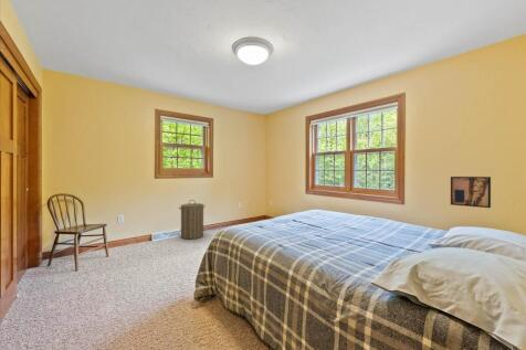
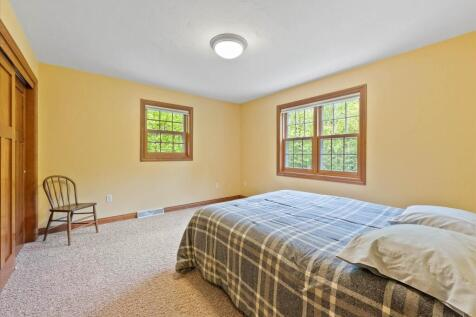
- laundry hamper [178,199,207,241]
- wall art [450,176,492,209]
